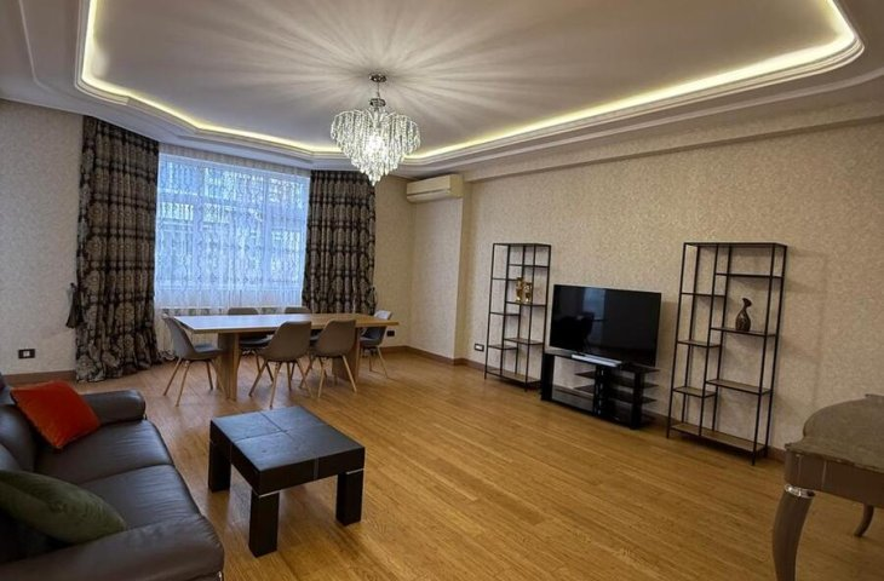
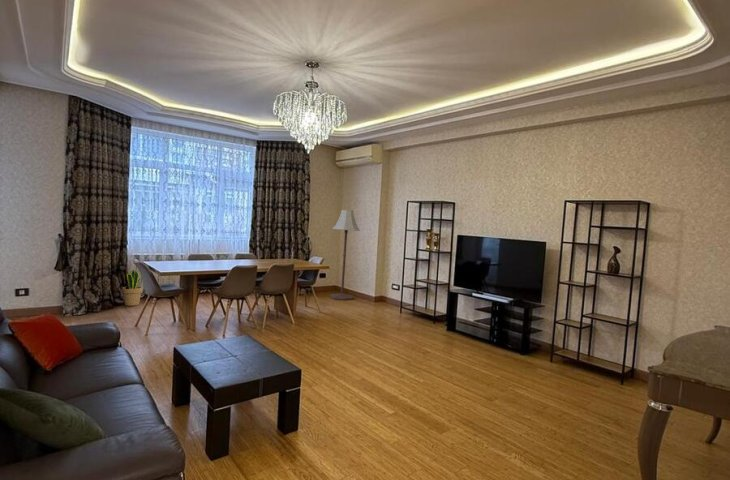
+ floor lamp [329,209,361,301]
+ potted plant [122,269,144,307]
